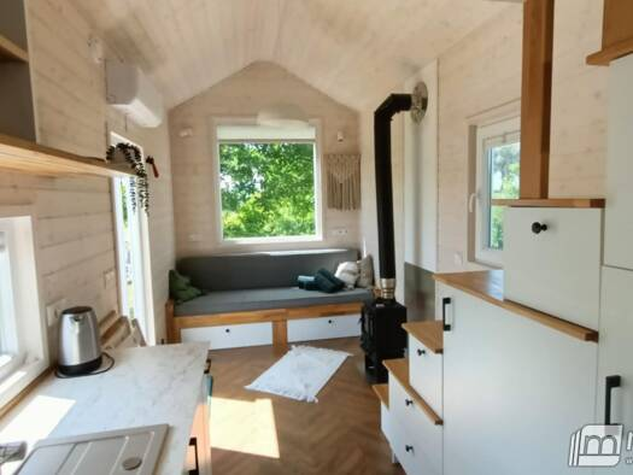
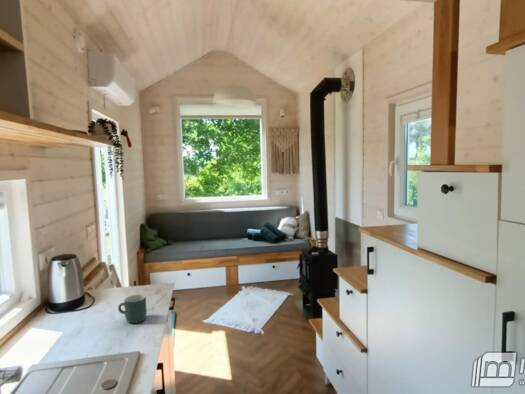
+ mug [117,293,148,324]
